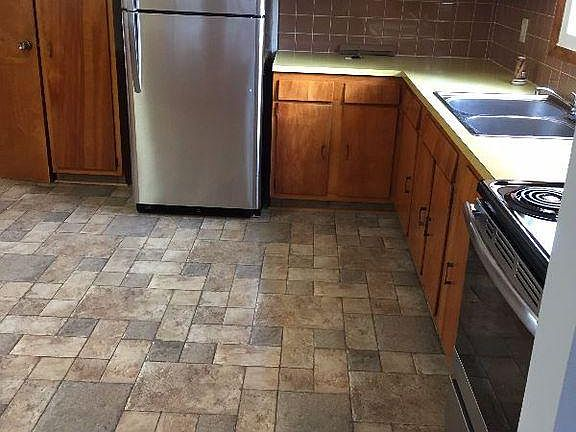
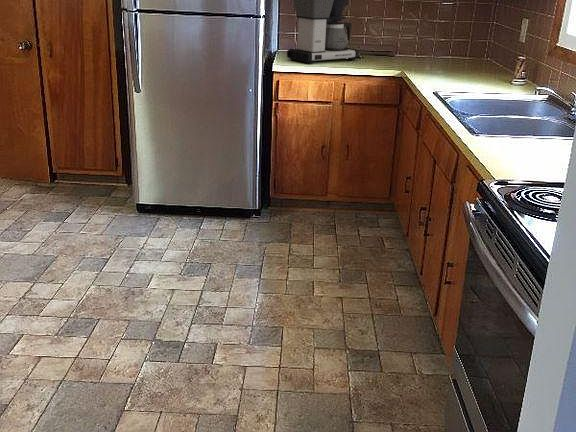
+ coffee maker [286,0,360,65]
